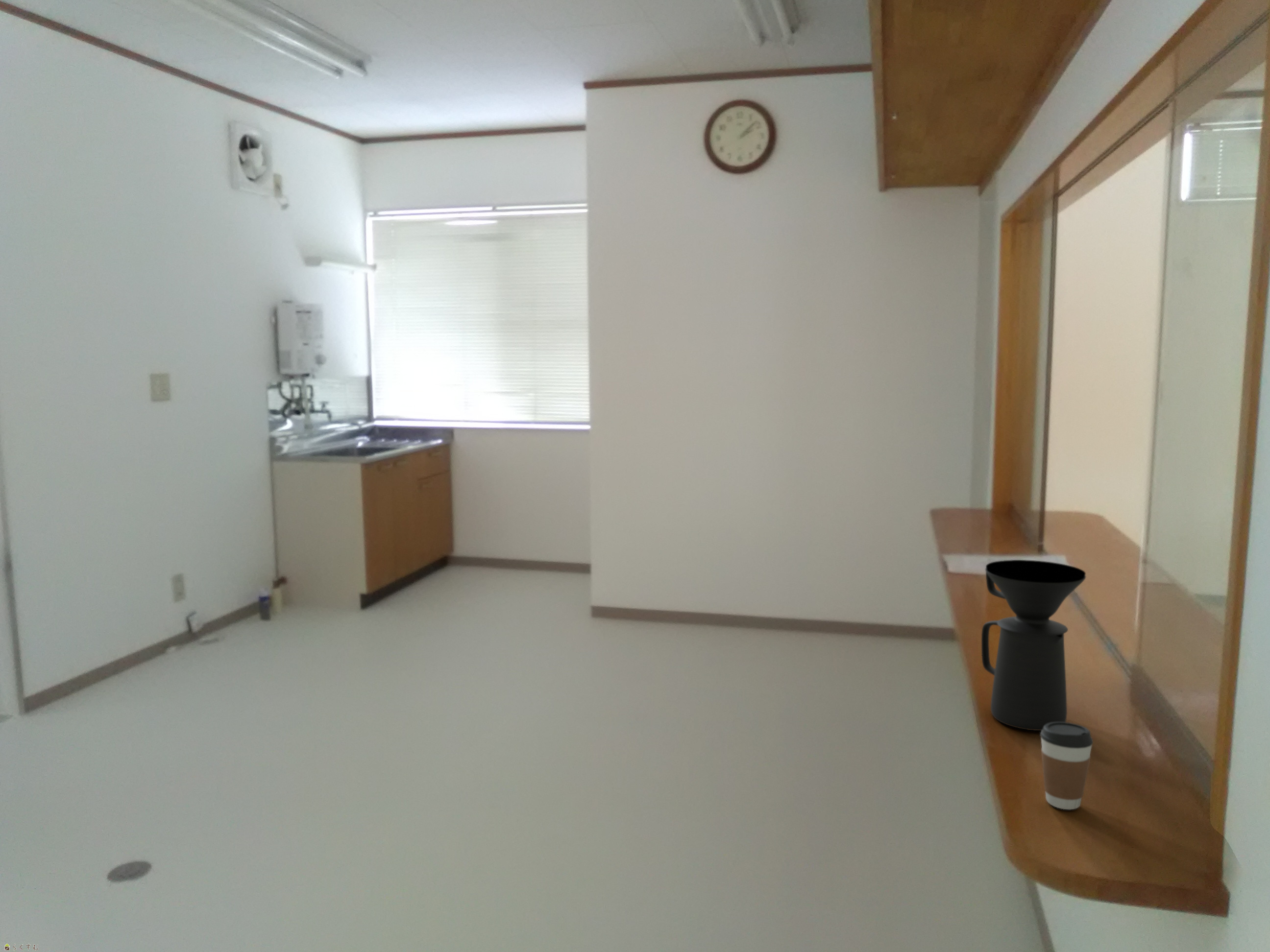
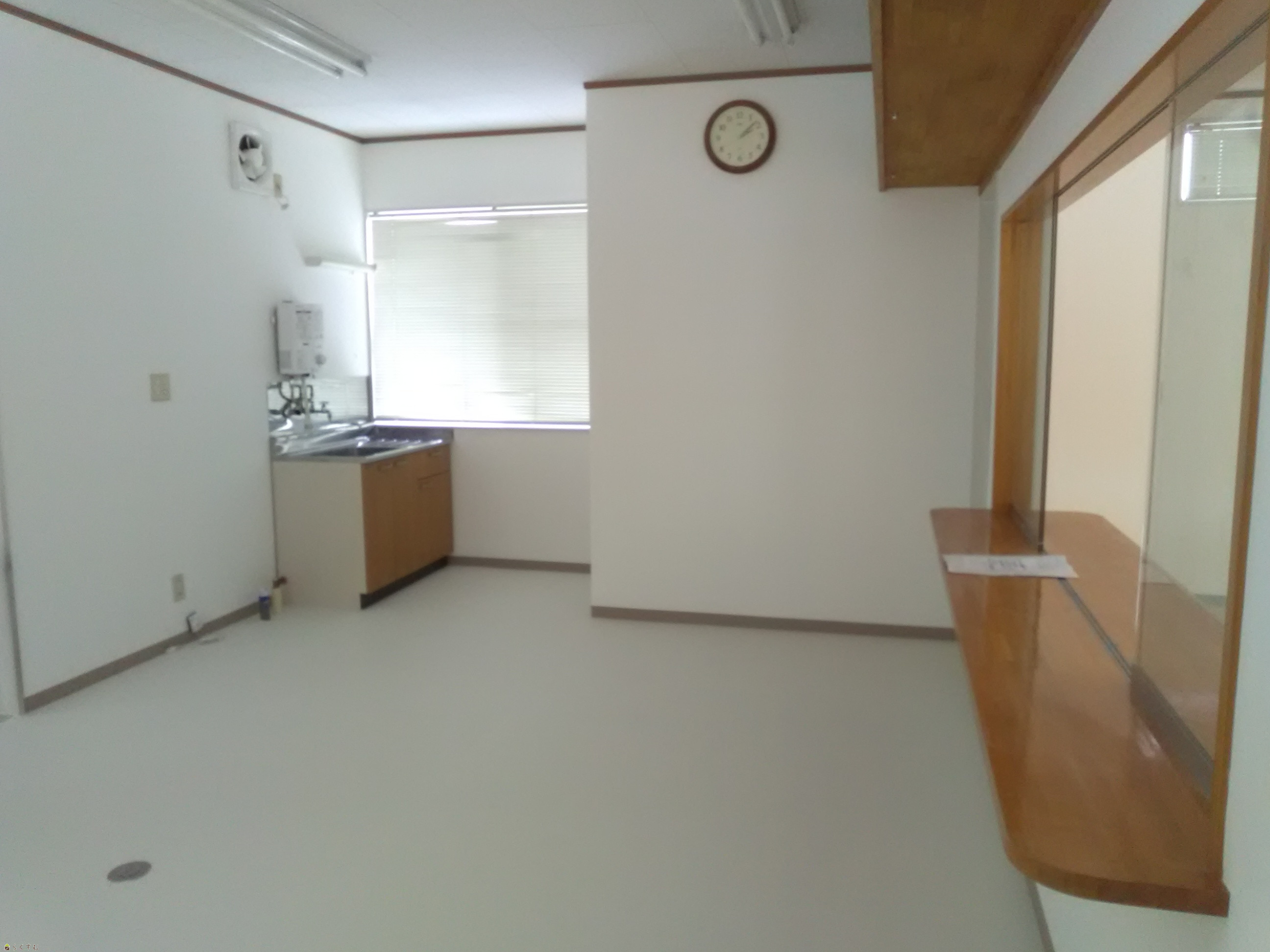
- coffee cup [1040,722,1094,810]
- coffee maker [981,559,1086,731]
